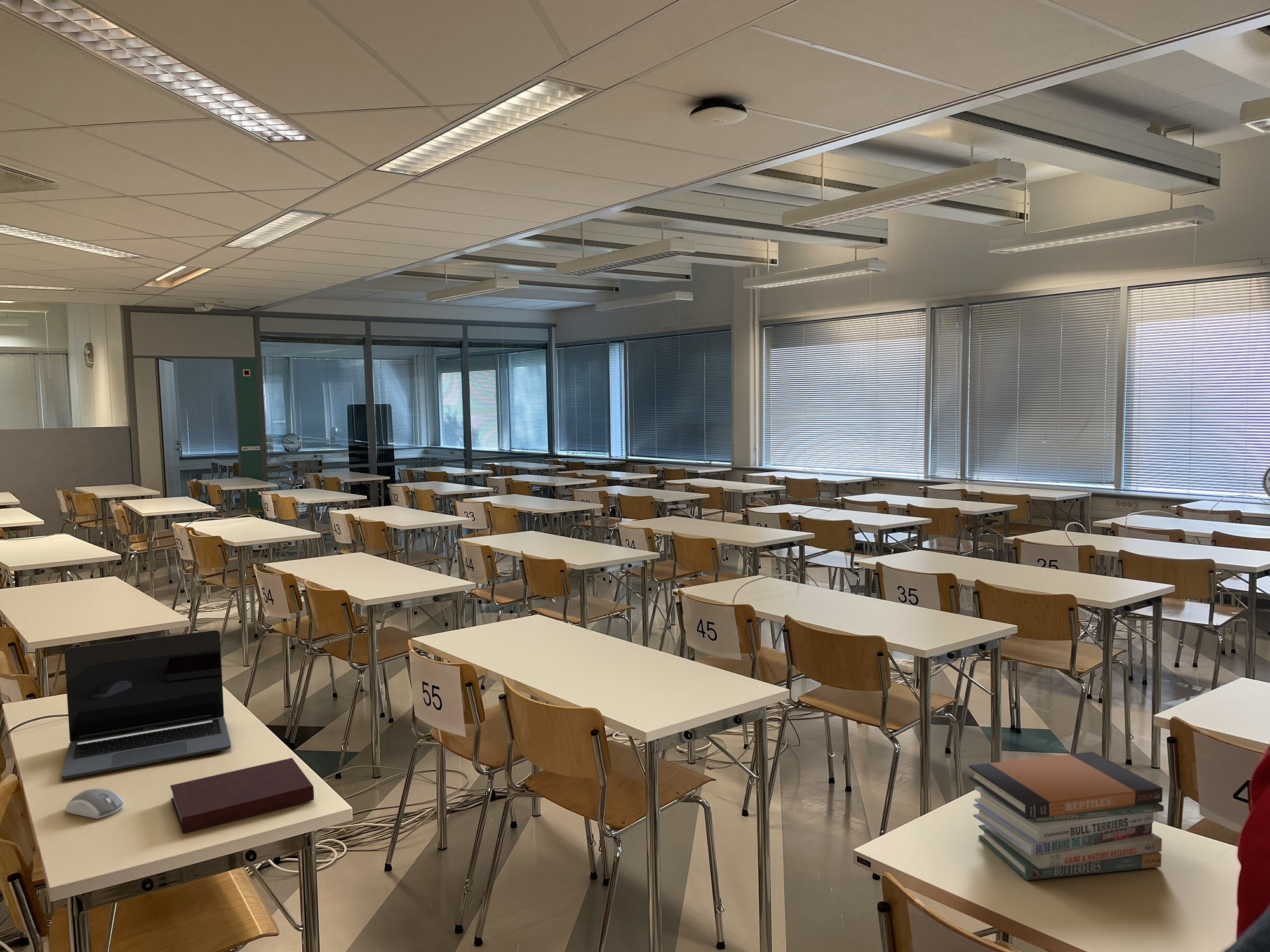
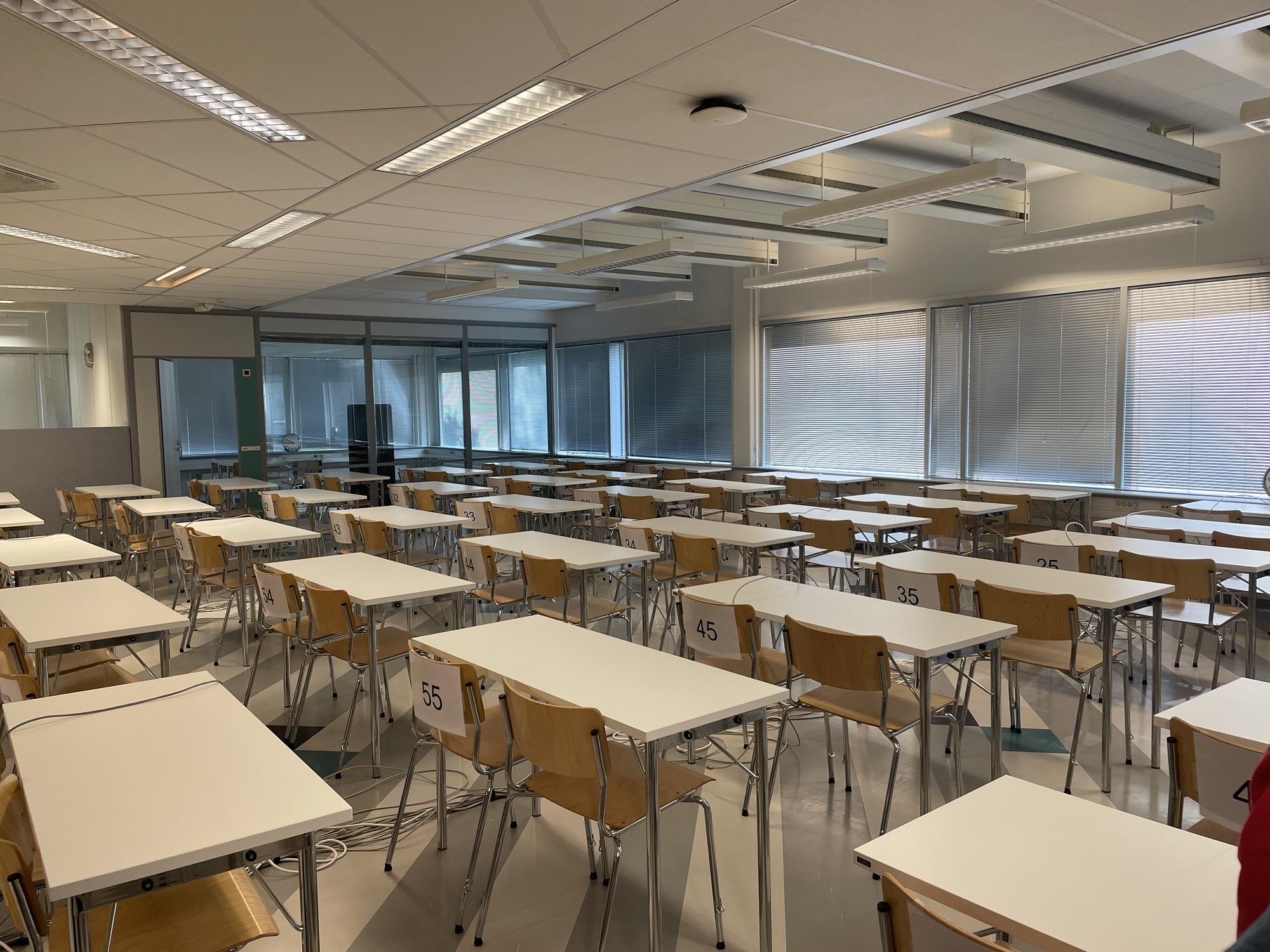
- laptop [61,630,232,779]
- notebook [170,757,314,834]
- book stack [968,751,1165,881]
- computer mouse [65,788,124,819]
